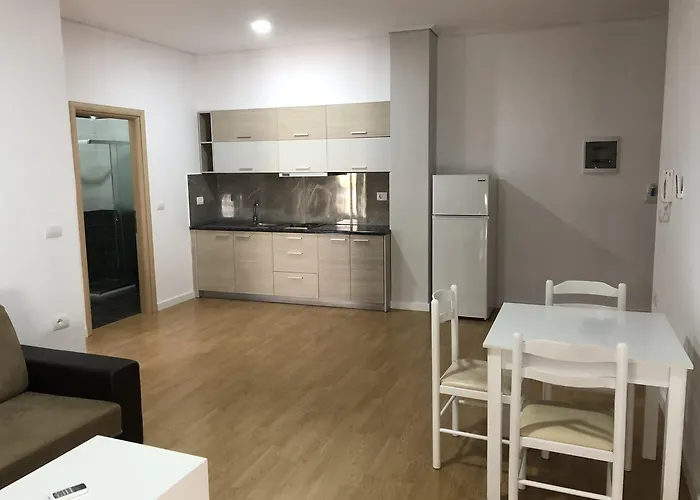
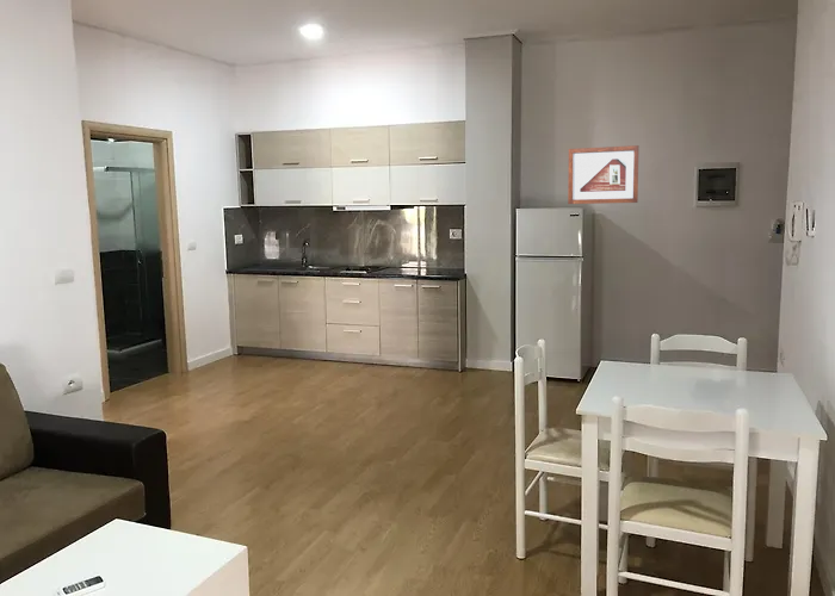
+ picture frame [567,144,641,205]
